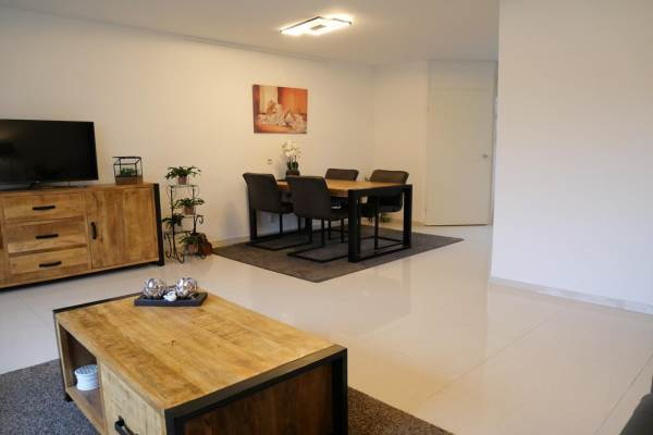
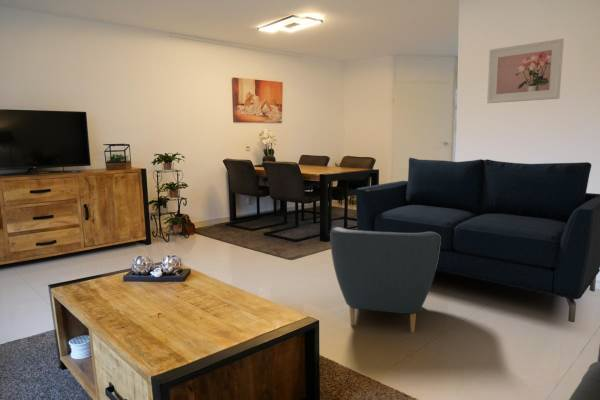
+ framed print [486,38,565,104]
+ armchair [329,226,441,334]
+ sofa [355,157,600,323]
